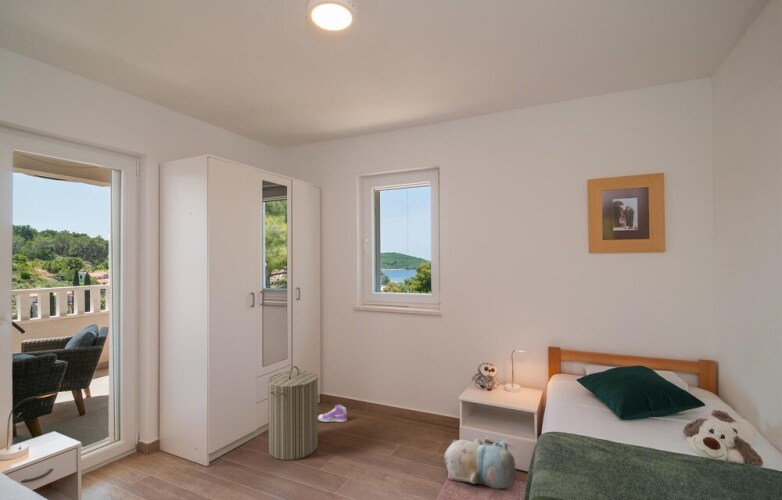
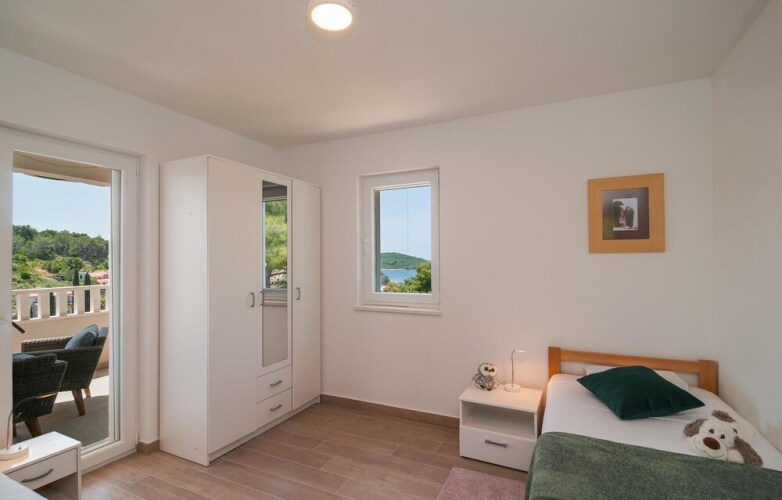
- plush toy [443,438,518,490]
- sneaker [318,403,348,423]
- laundry hamper [267,365,319,461]
